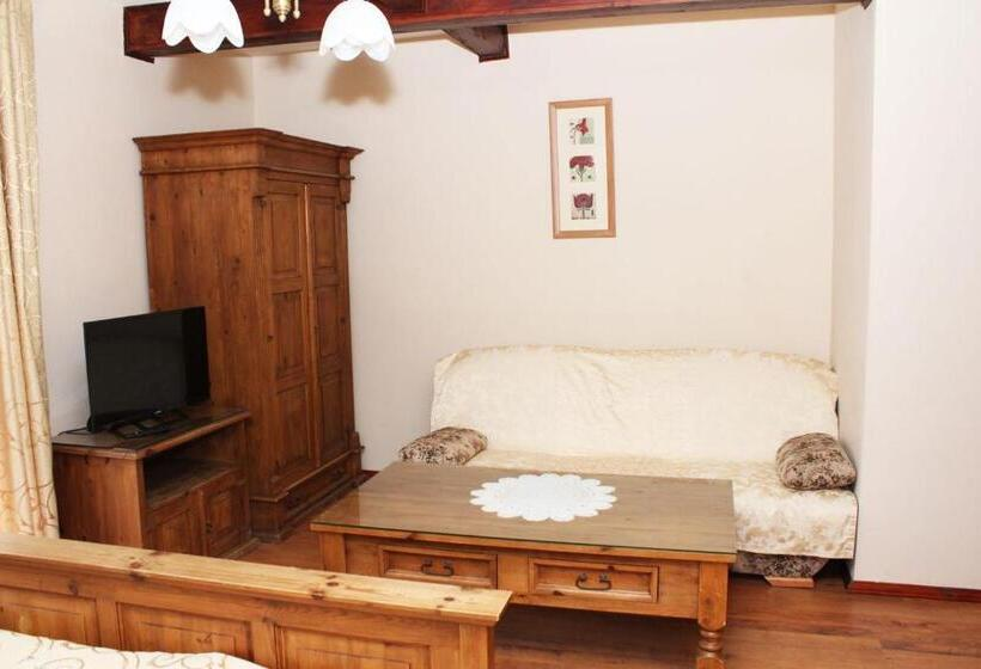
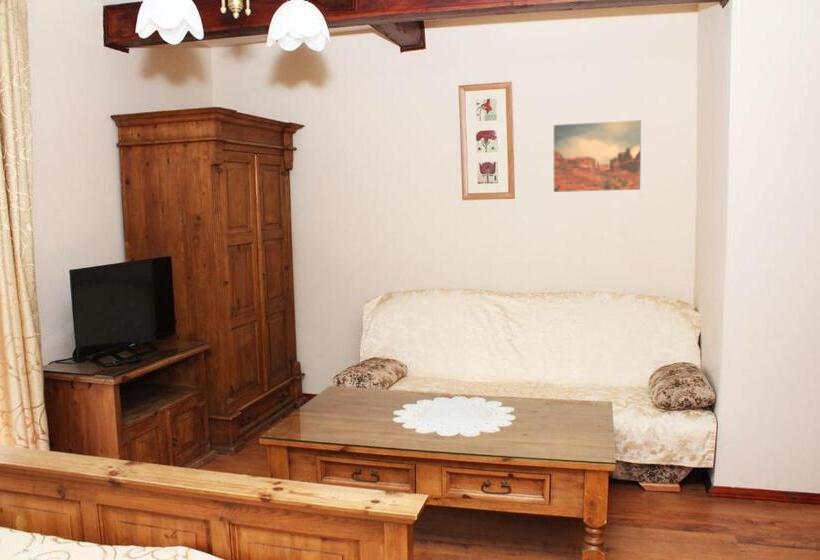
+ wall art [553,119,642,193]
